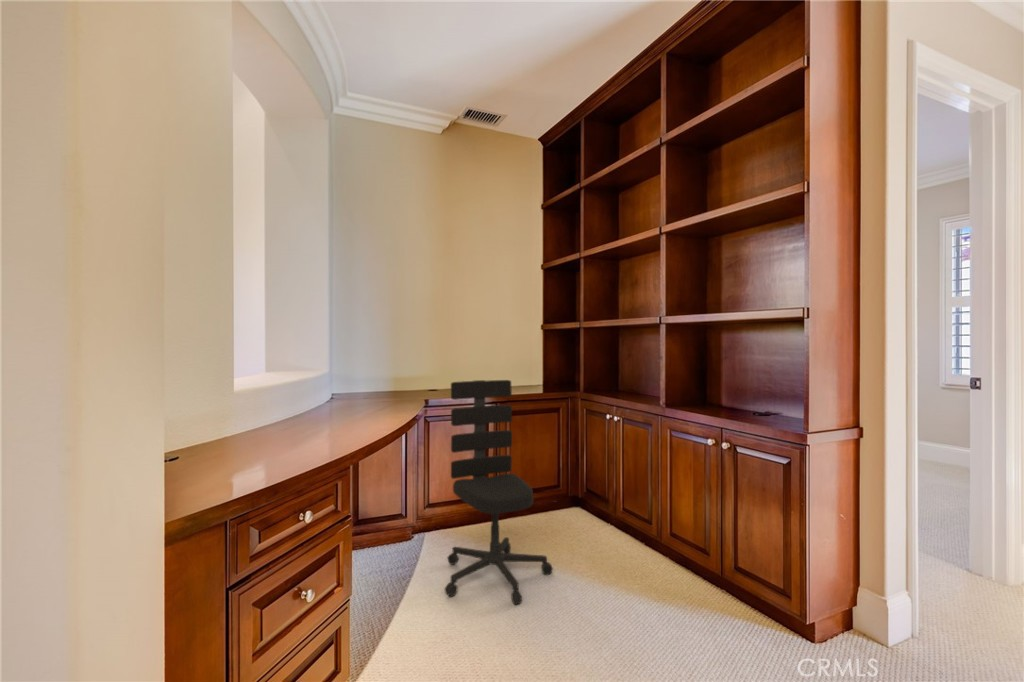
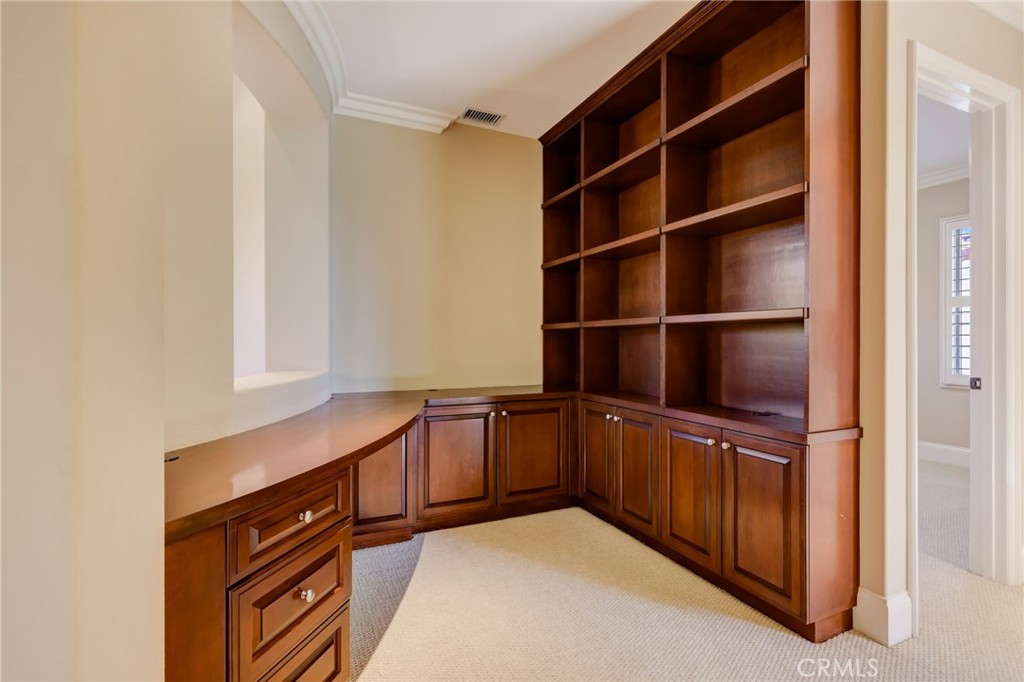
- office chair [444,379,554,606]
